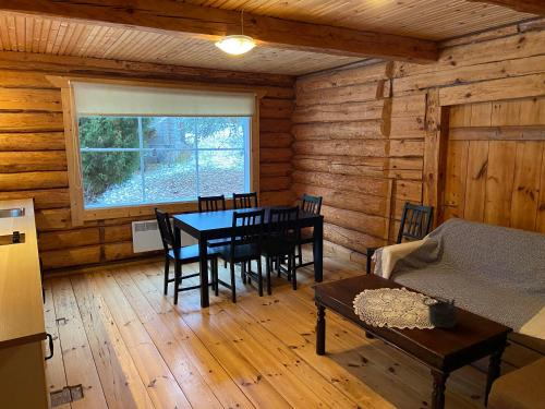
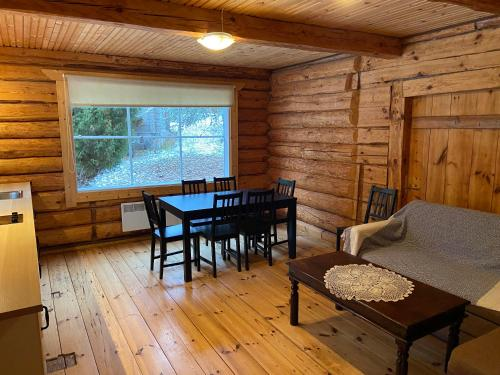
- teapot [421,296,459,329]
